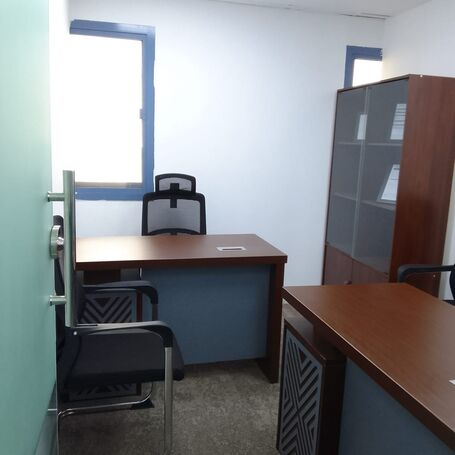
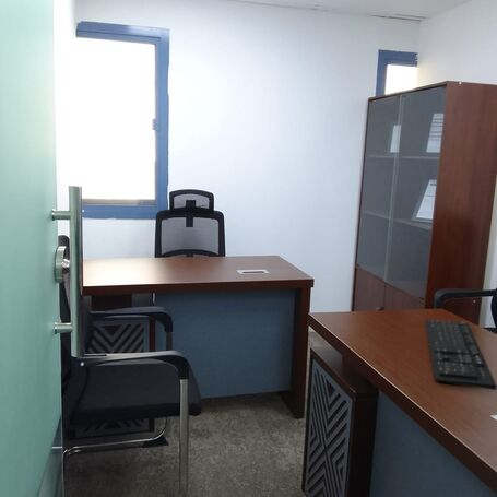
+ keyboard [424,319,497,391]
